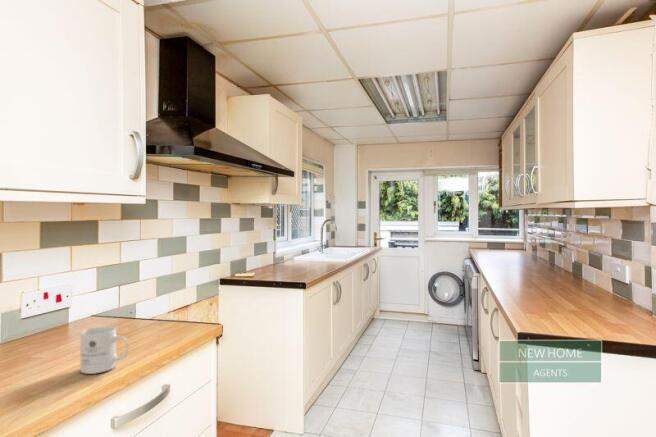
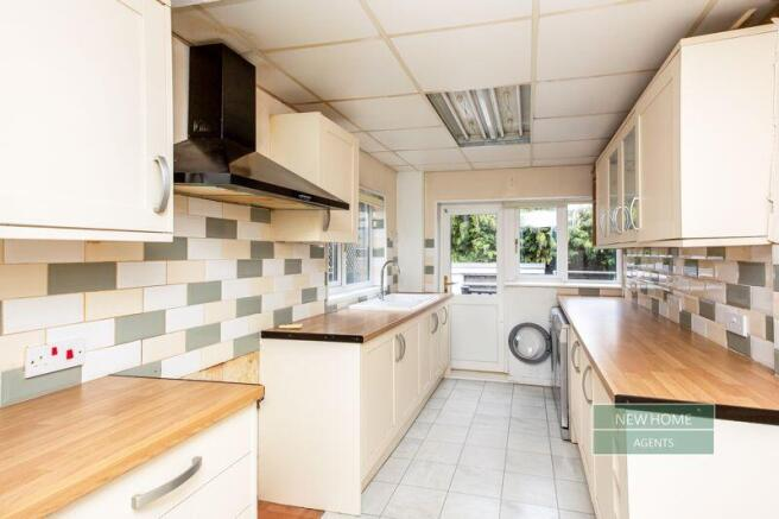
- mug [79,325,130,375]
